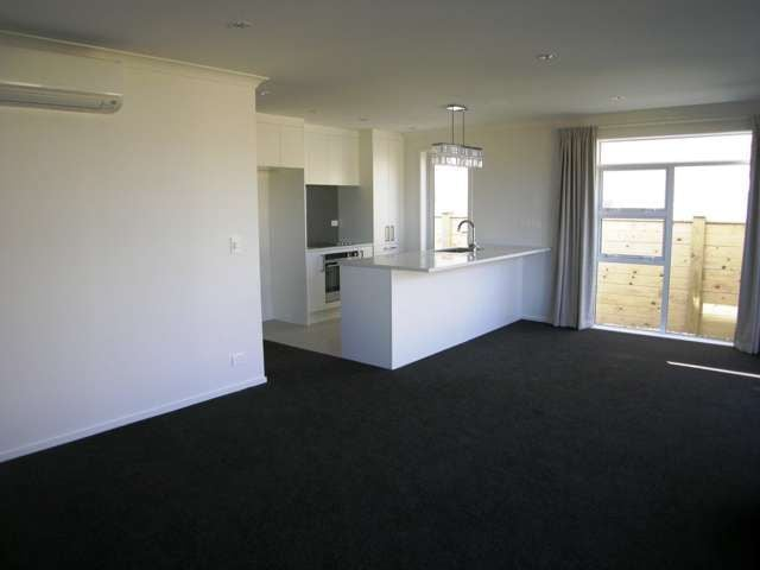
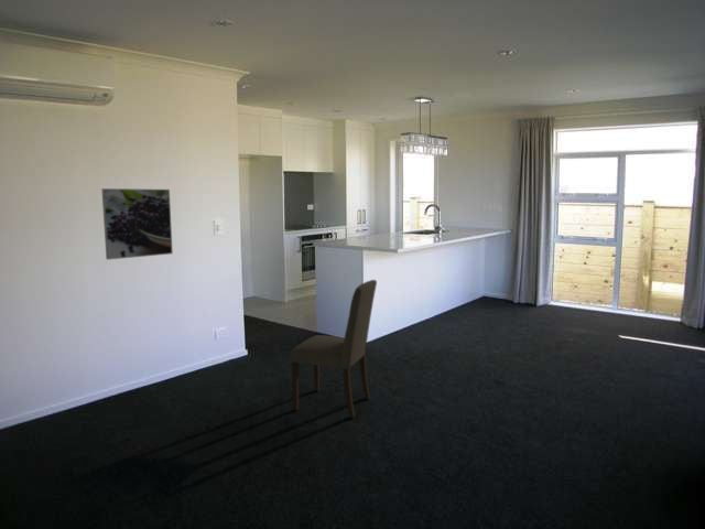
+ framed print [100,187,174,261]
+ dining chair [289,279,378,419]
